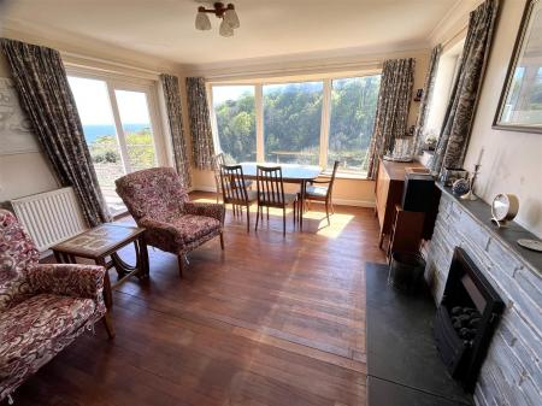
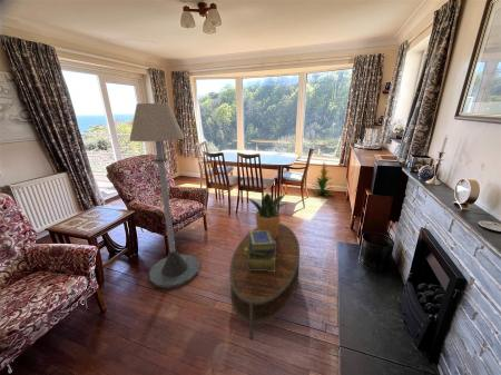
+ stack of books [245,229,276,272]
+ floor lamp [128,102,200,289]
+ indoor plant [311,160,335,198]
+ coffee table [228,223,301,342]
+ potted plant [246,190,291,238]
